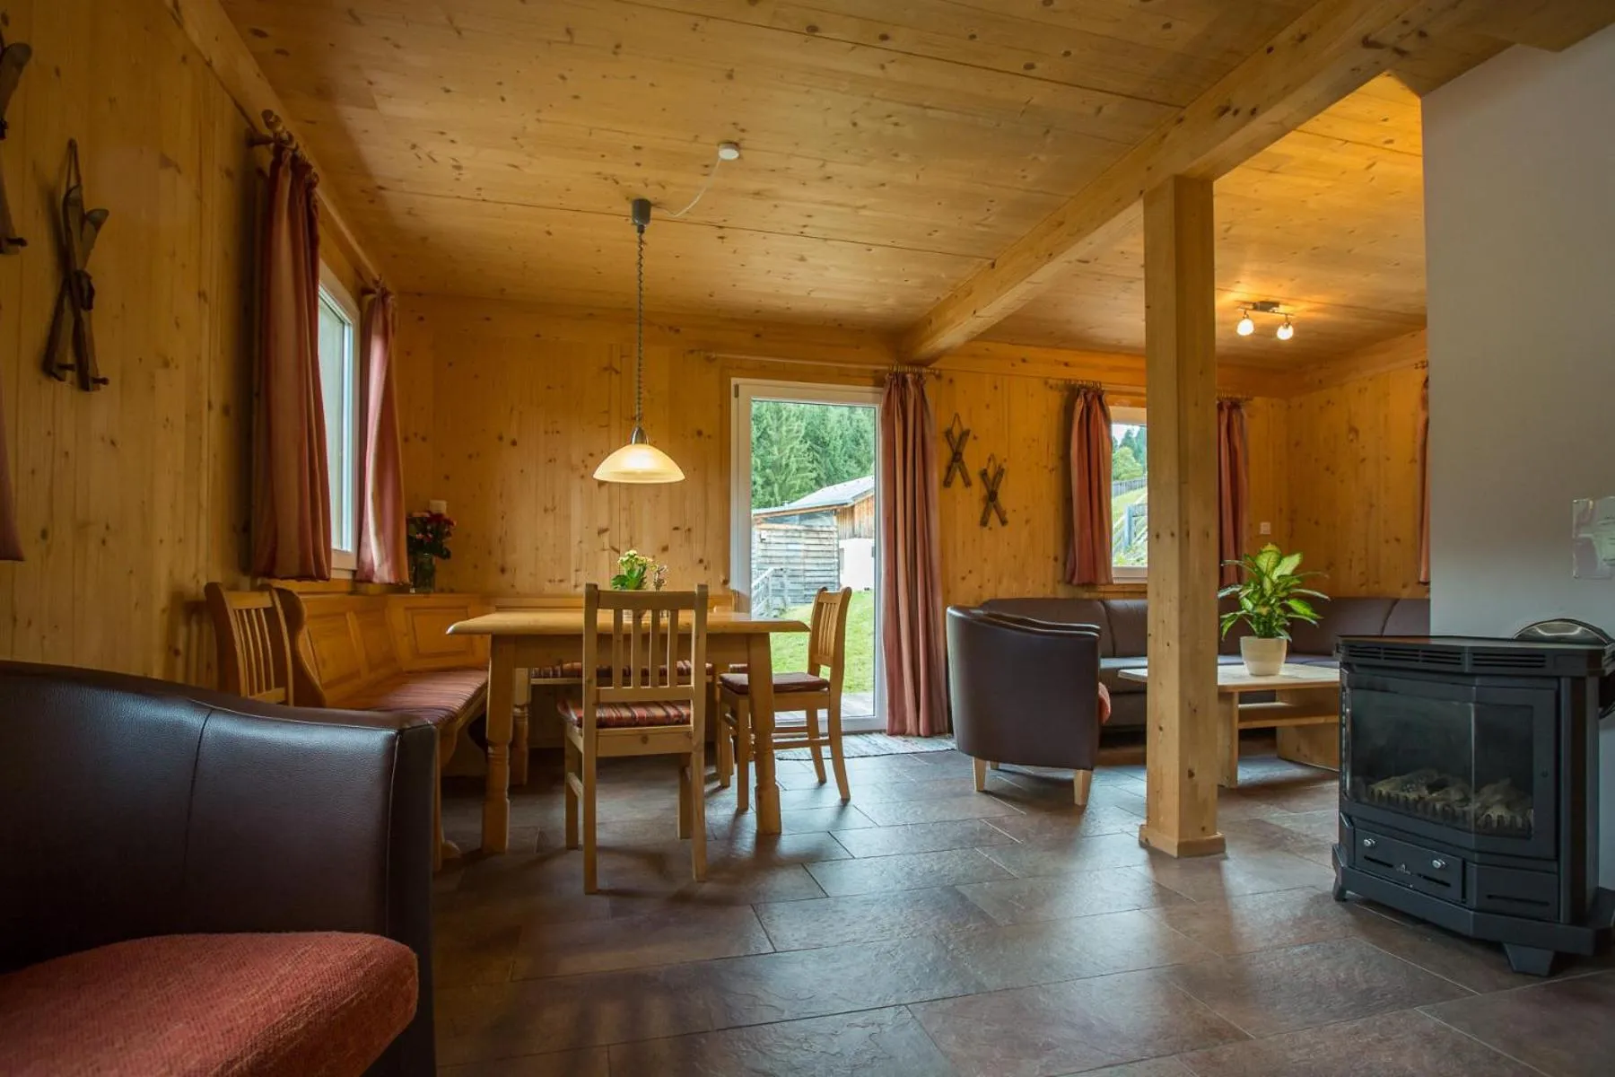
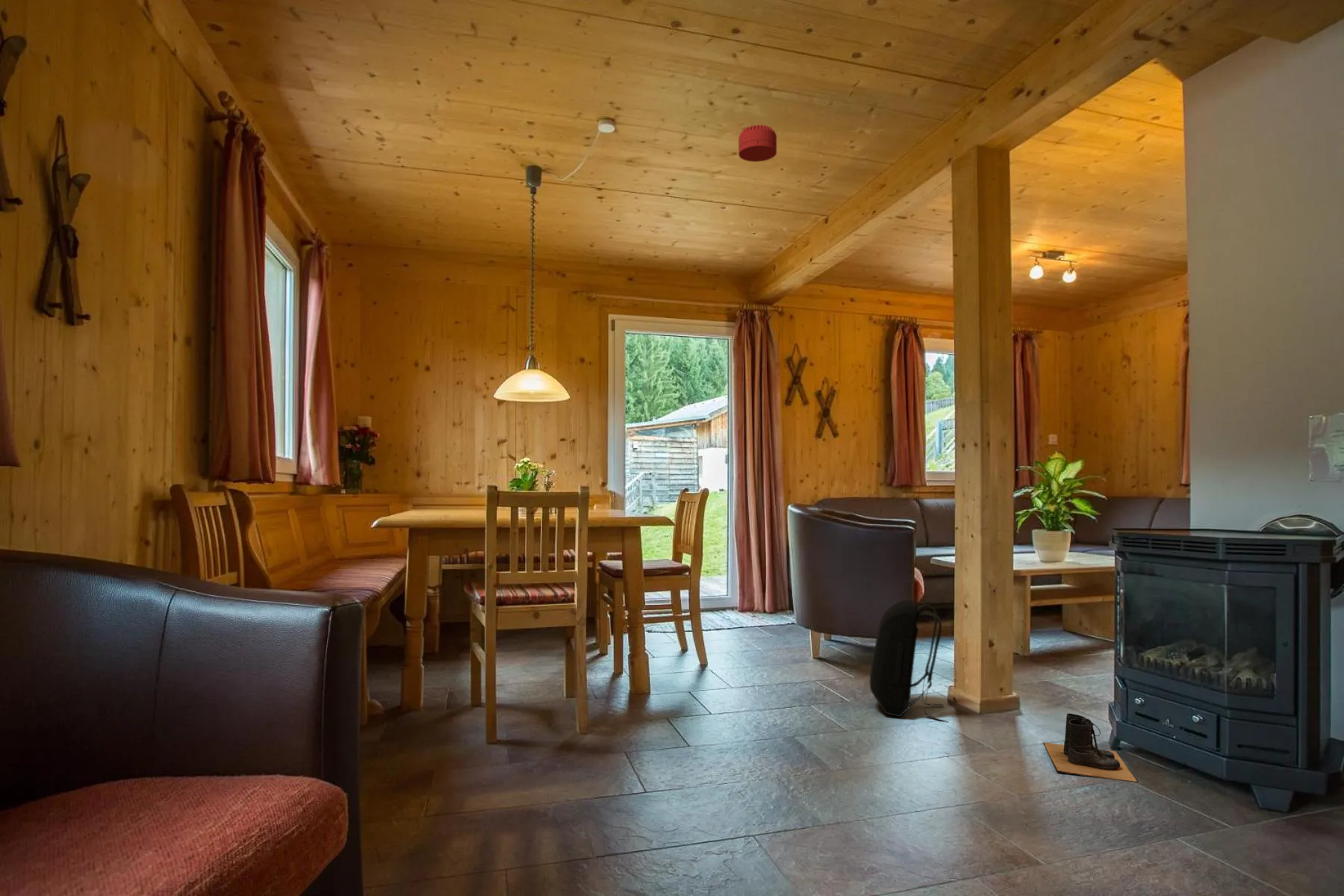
+ boots [1042,712,1139,783]
+ smoke detector [738,124,777,163]
+ backpack [869,599,950,724]
